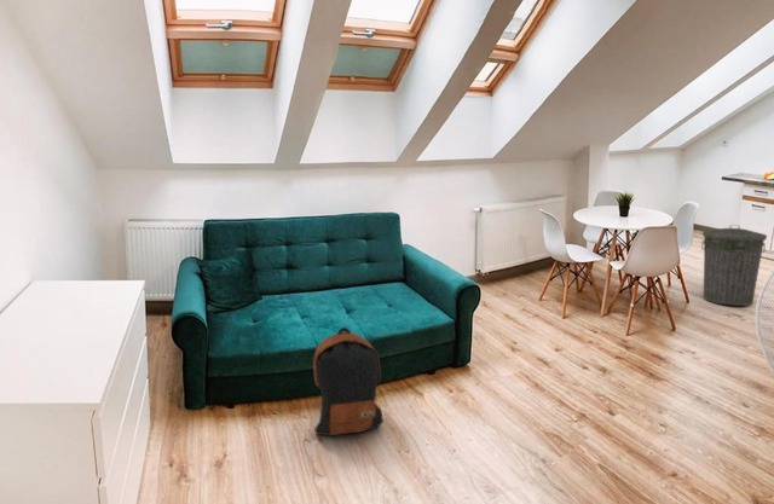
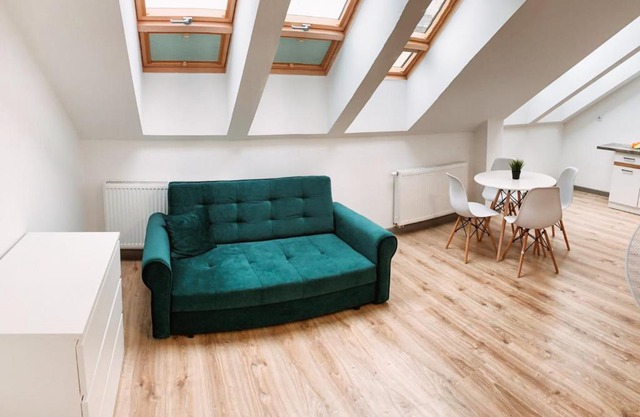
- backpack [312,326,385,436]
- trash can [700,224,768,307]
